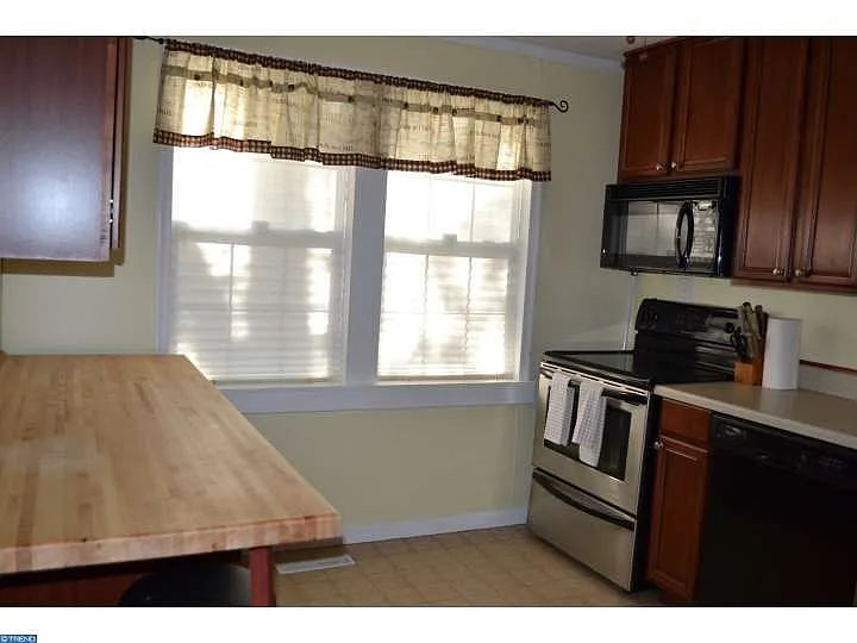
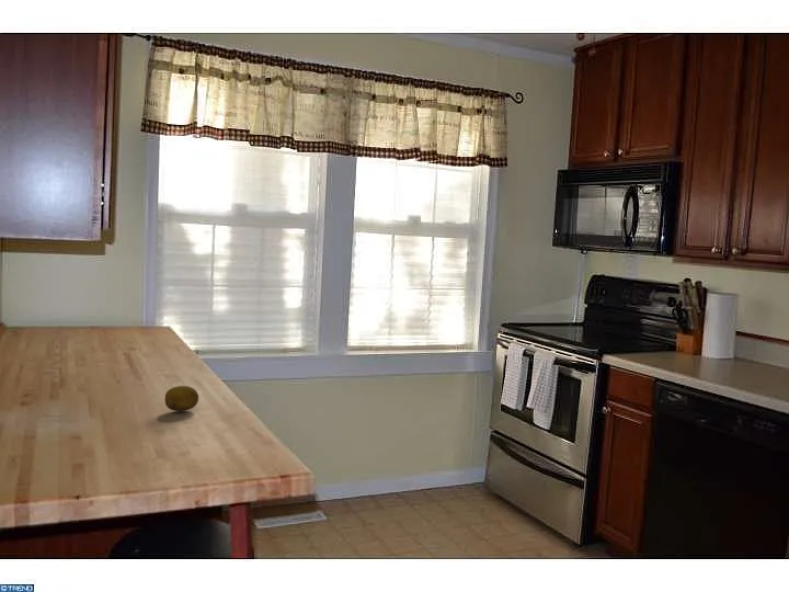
+ fruit [163,385,199,412]
